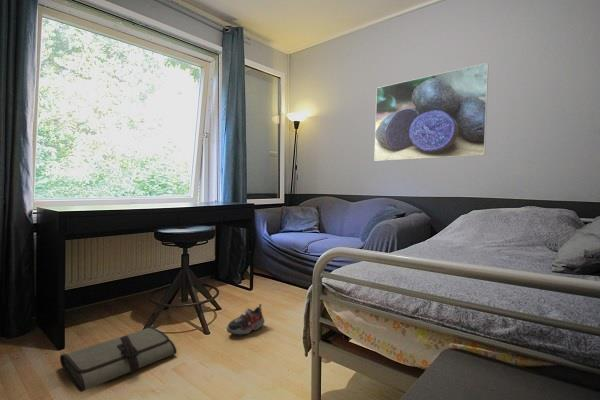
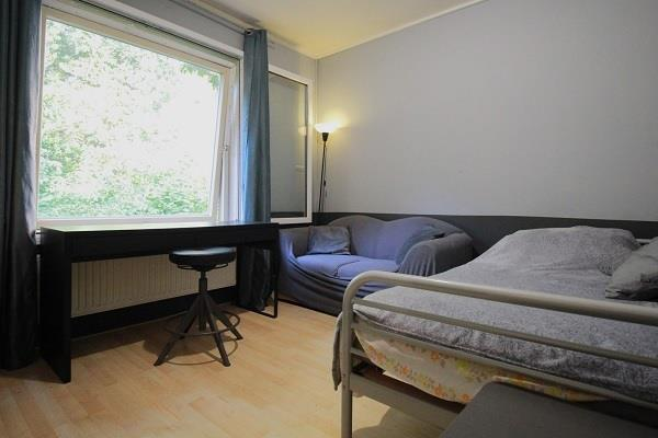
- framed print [373,62,490,162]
- shoe [225,303,265,336]
- tool roll [59,326,178,393]
